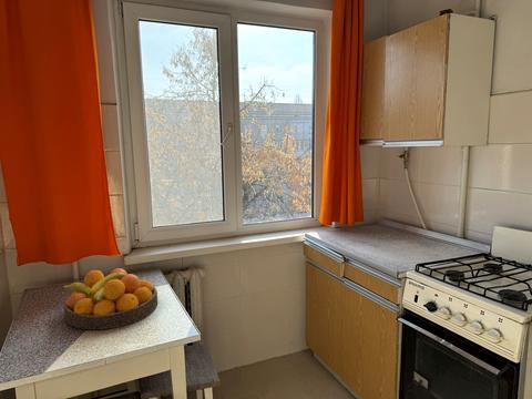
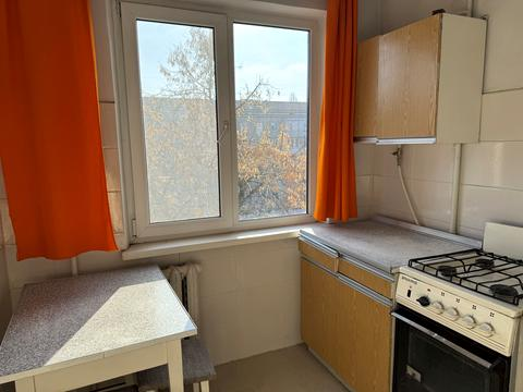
- fruit bowl [60,267,158,330]
